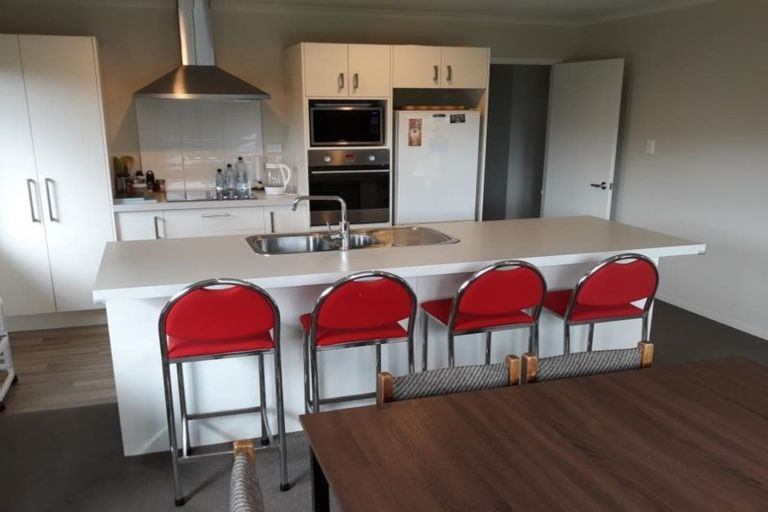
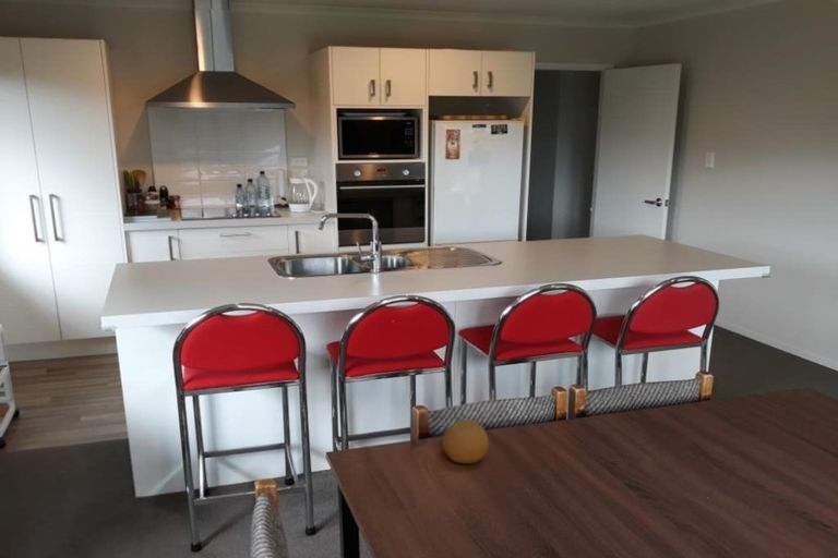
+ fruit [442,420,490,464]
